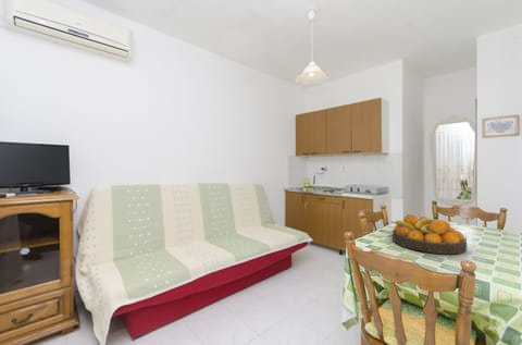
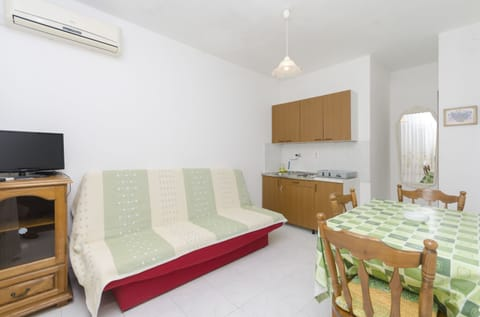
- fruit bowl [389,213,468,255]
